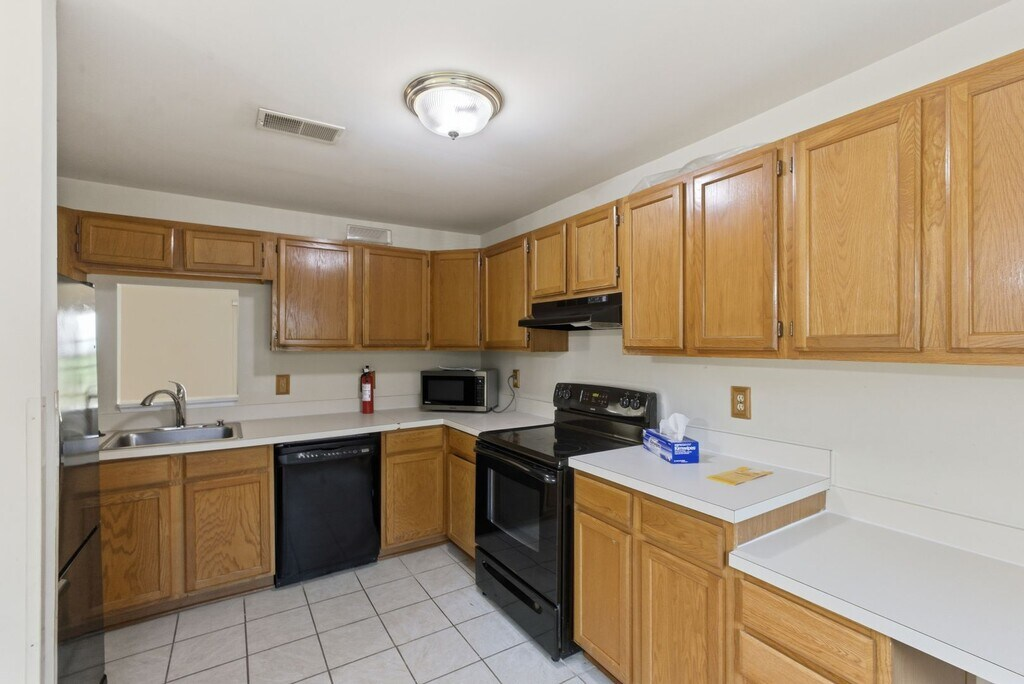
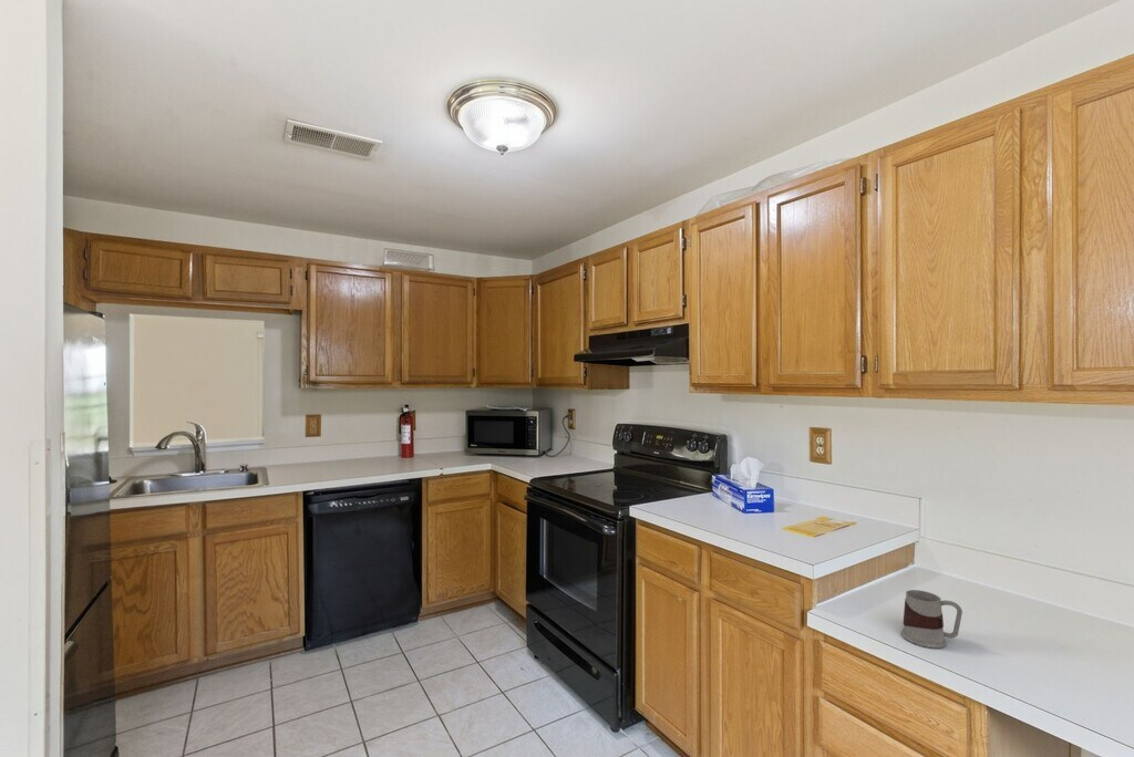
+ mug [900,589,963,650]
